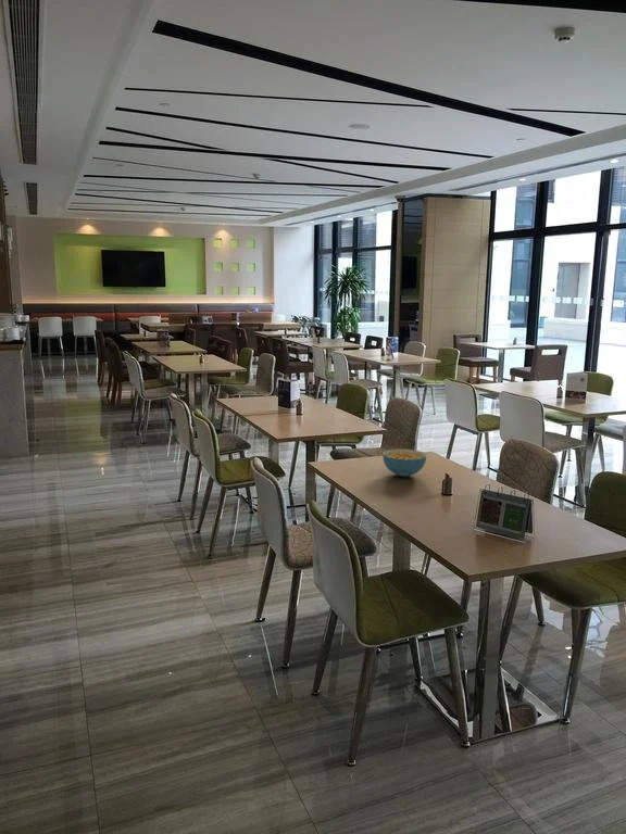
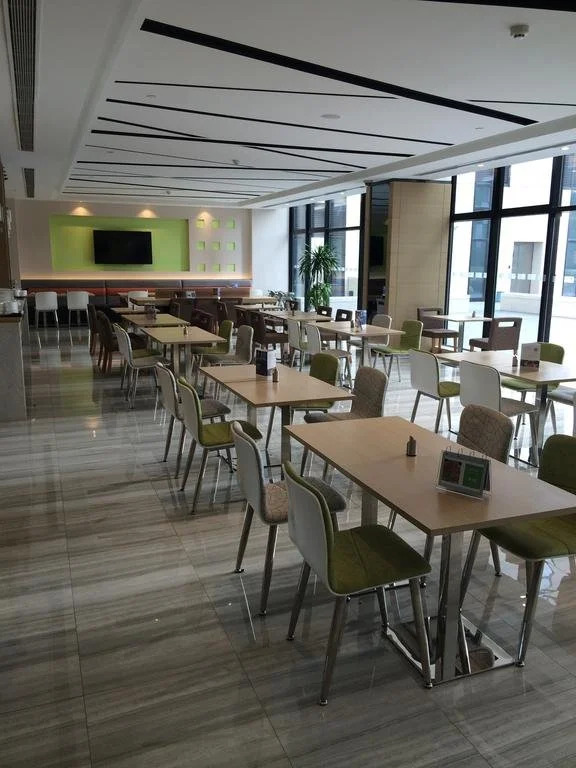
- cereal bowl [381,448,427,478]
